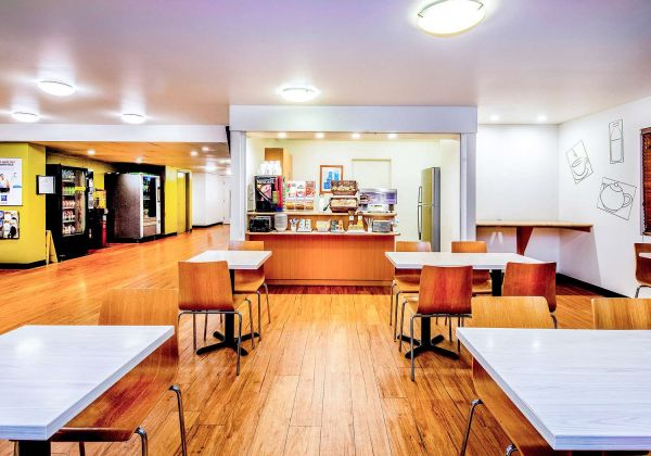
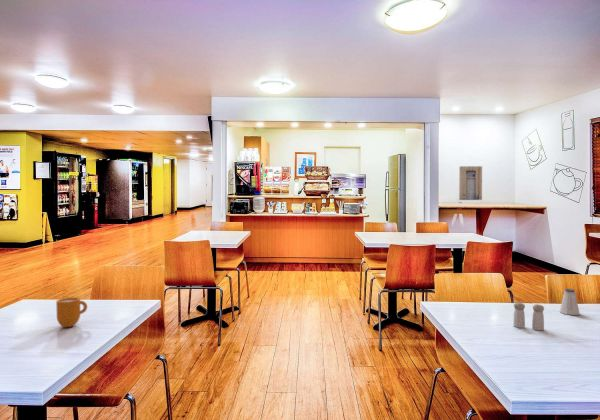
+ salt and pepper shaker [512,302,545,331]
+ saltshaker [559,288,581,316]
+ mug [55,296,88,328]
+ wall art [458,165,483,201]
